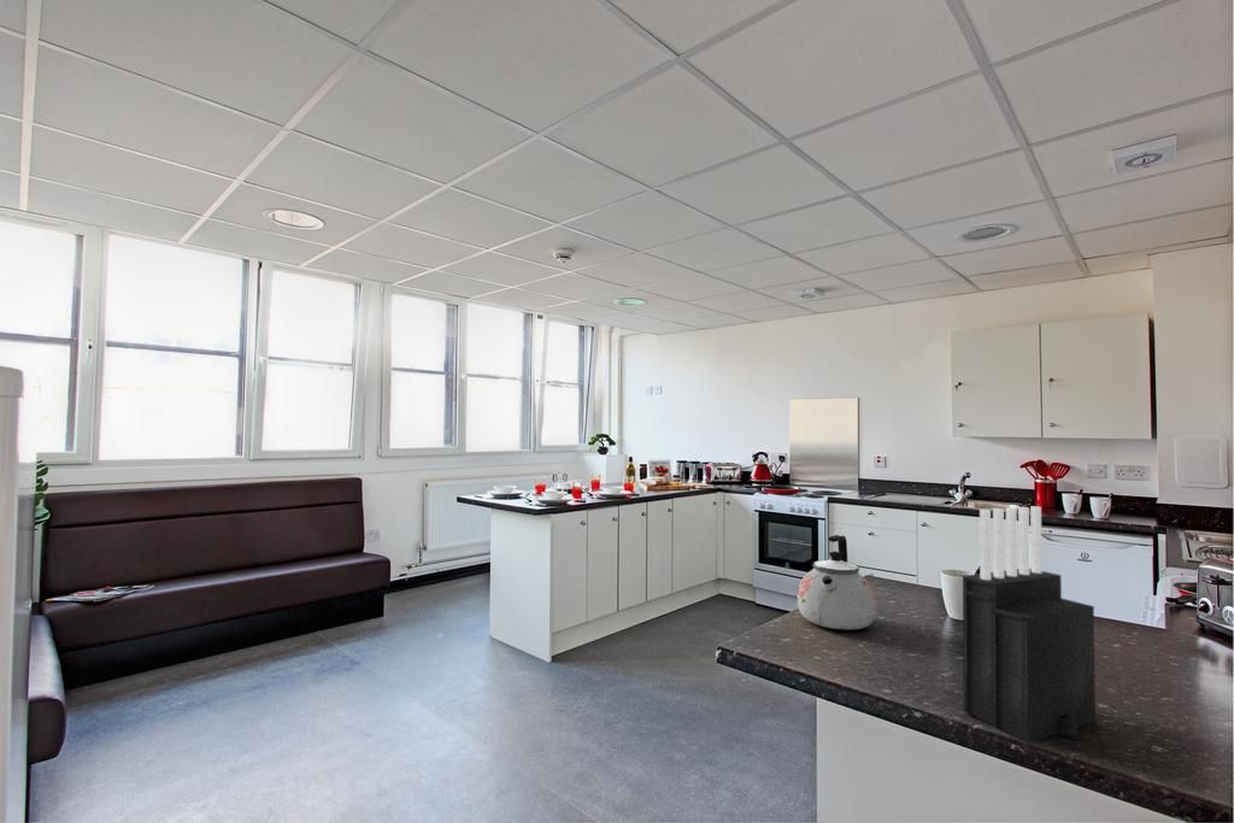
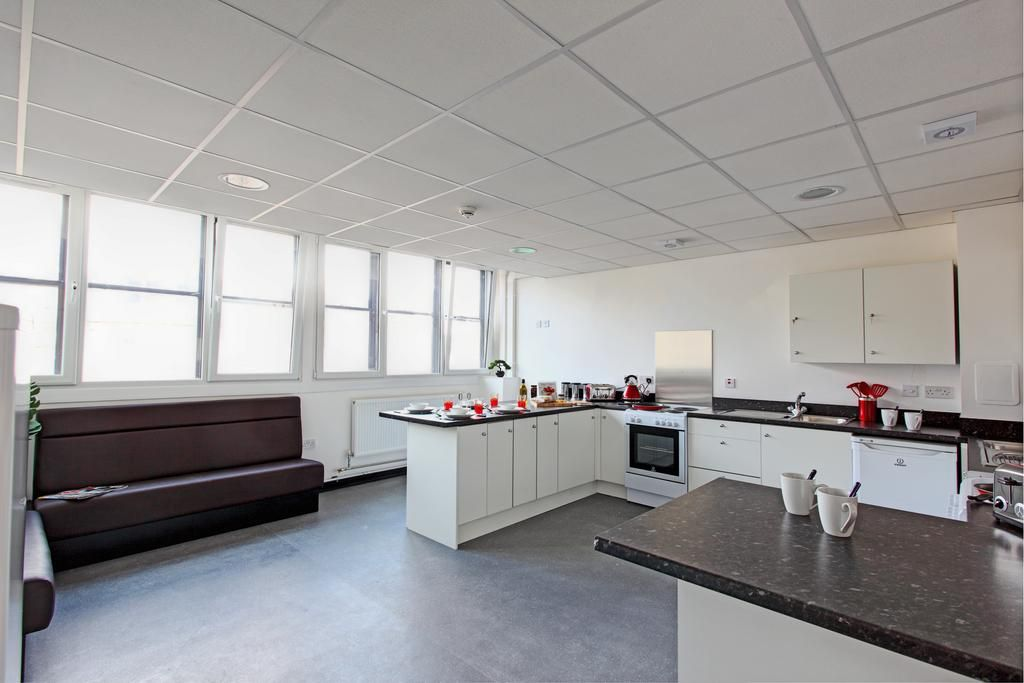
- kettle [797,534,877,631]
- knife block [962,505,1097,745]
